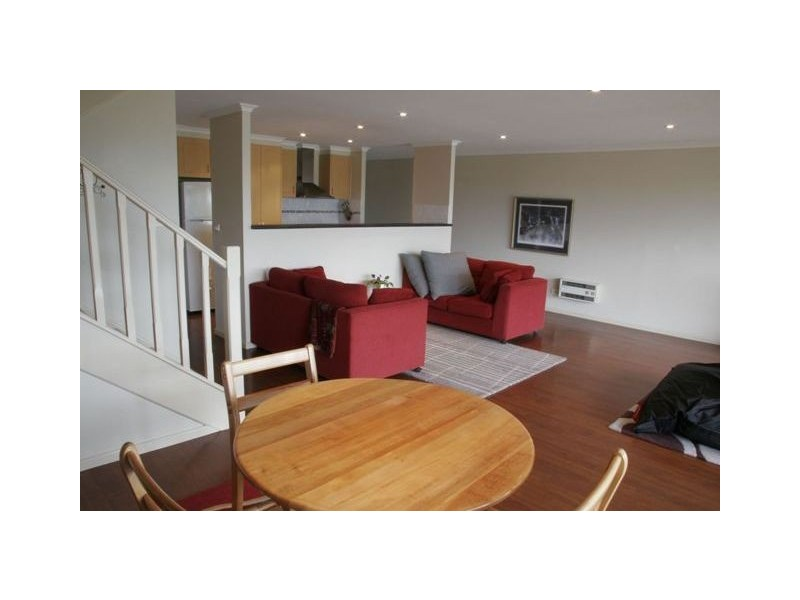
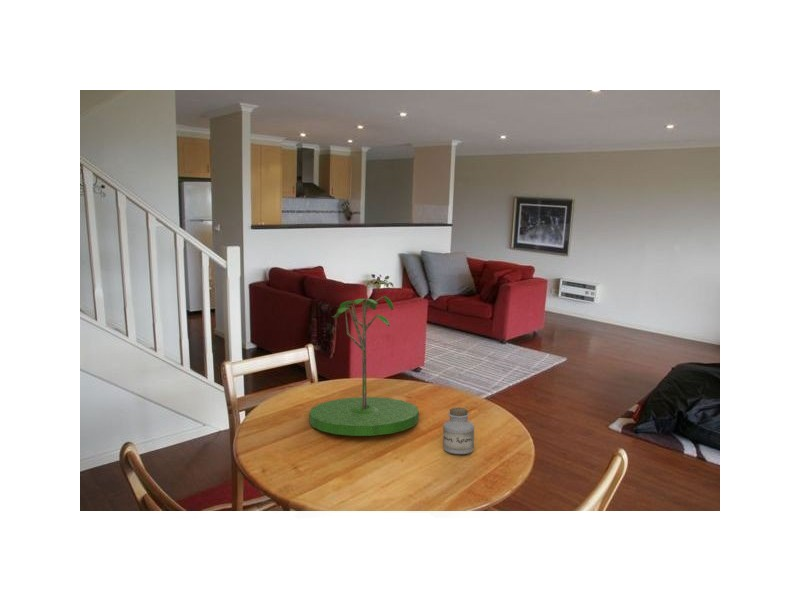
+ jar [442,406,475,455]
+ plant [308,295,420,437]
